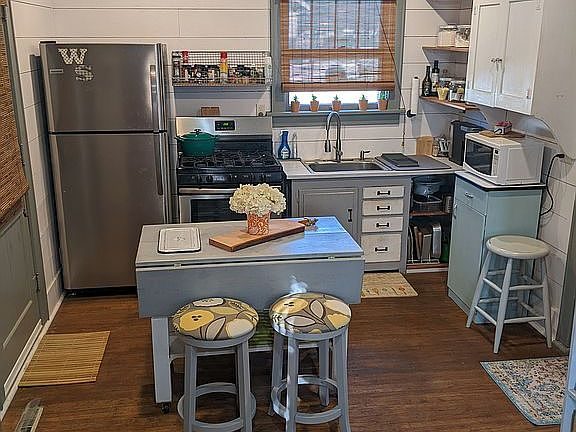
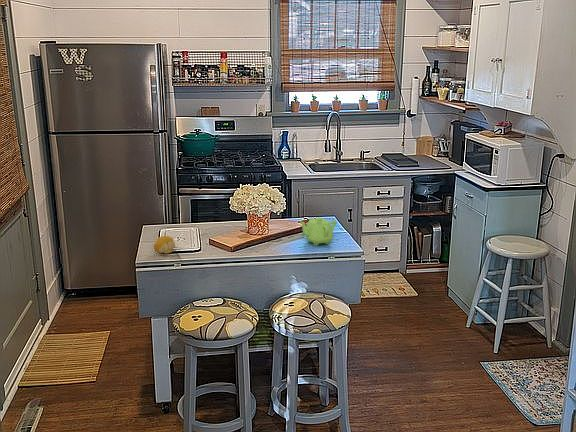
+ fruit [152,235,176,255]
+ teapot [298,216,337,246]
